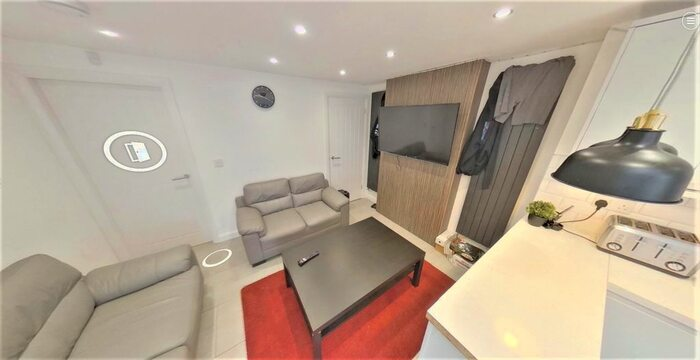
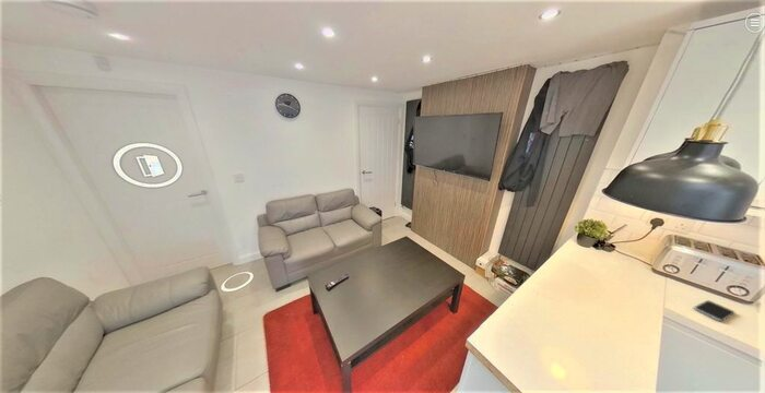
+ smartphone [693,299,737,322]
